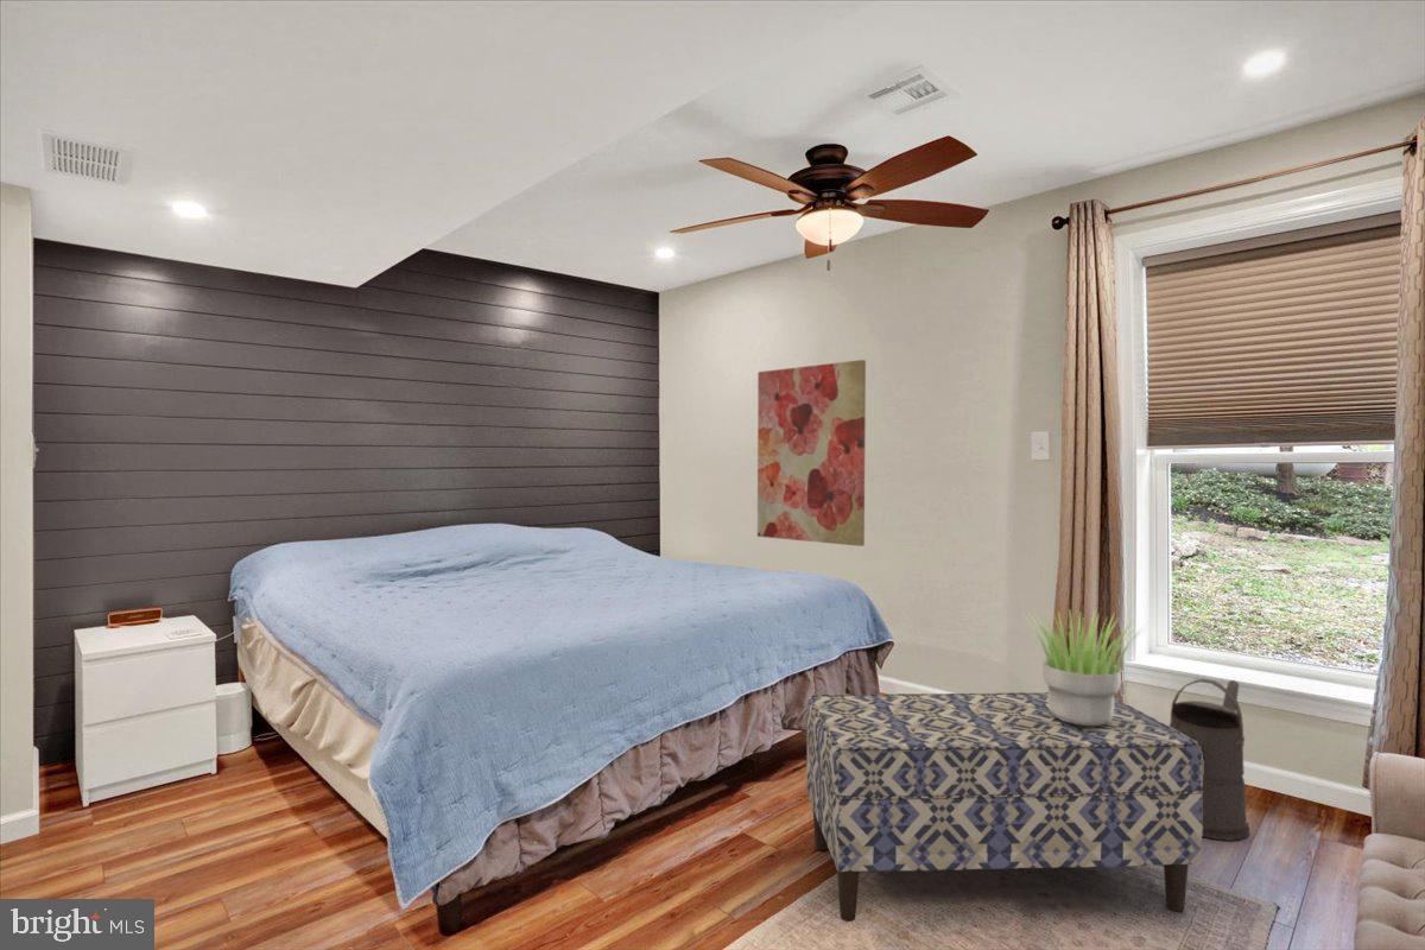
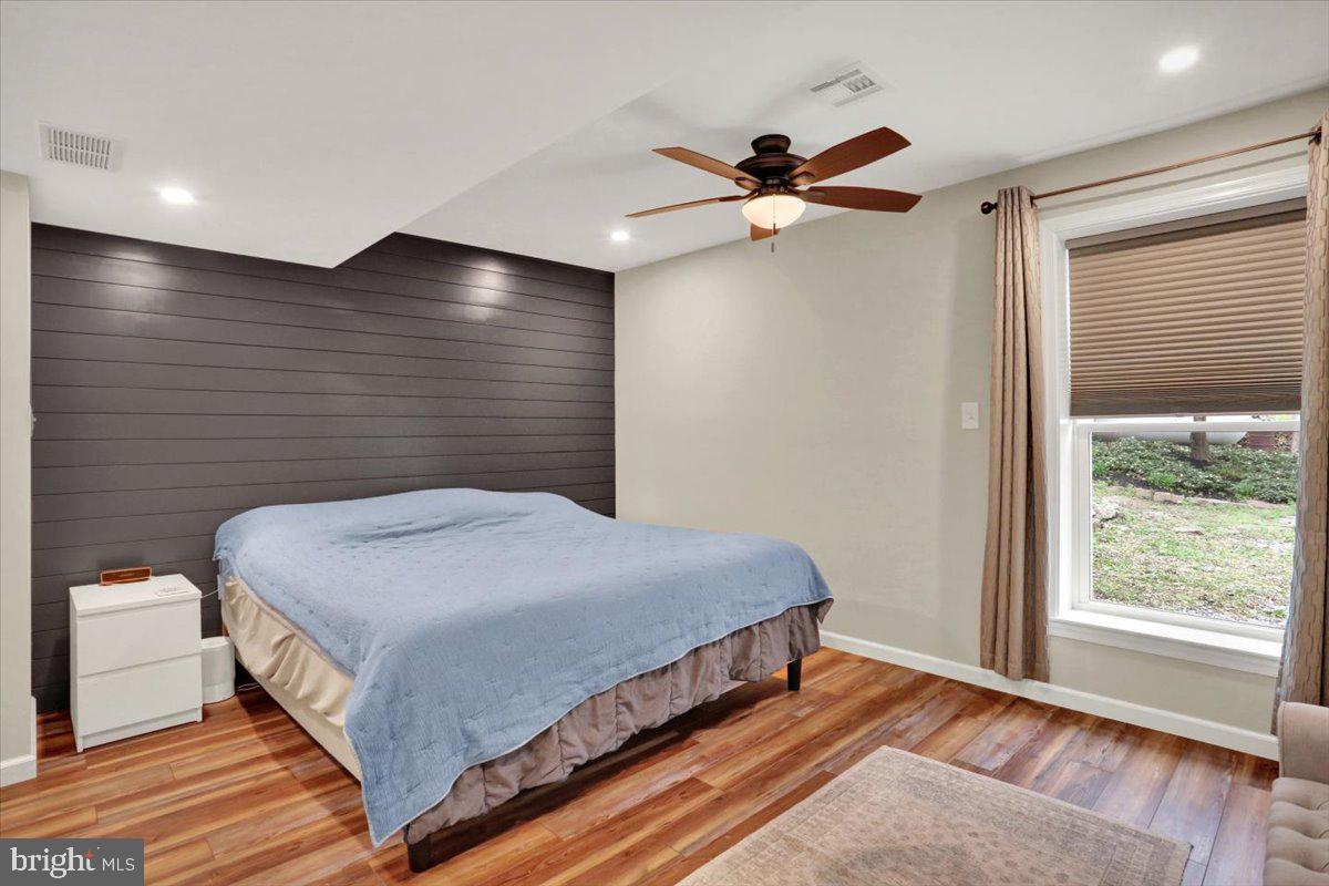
- bench [805,691,1203,923]
- potted plant [1021,608,1148,726]
- wall art [756,359,867,547]
- watering can [1168,678,1250,842]
